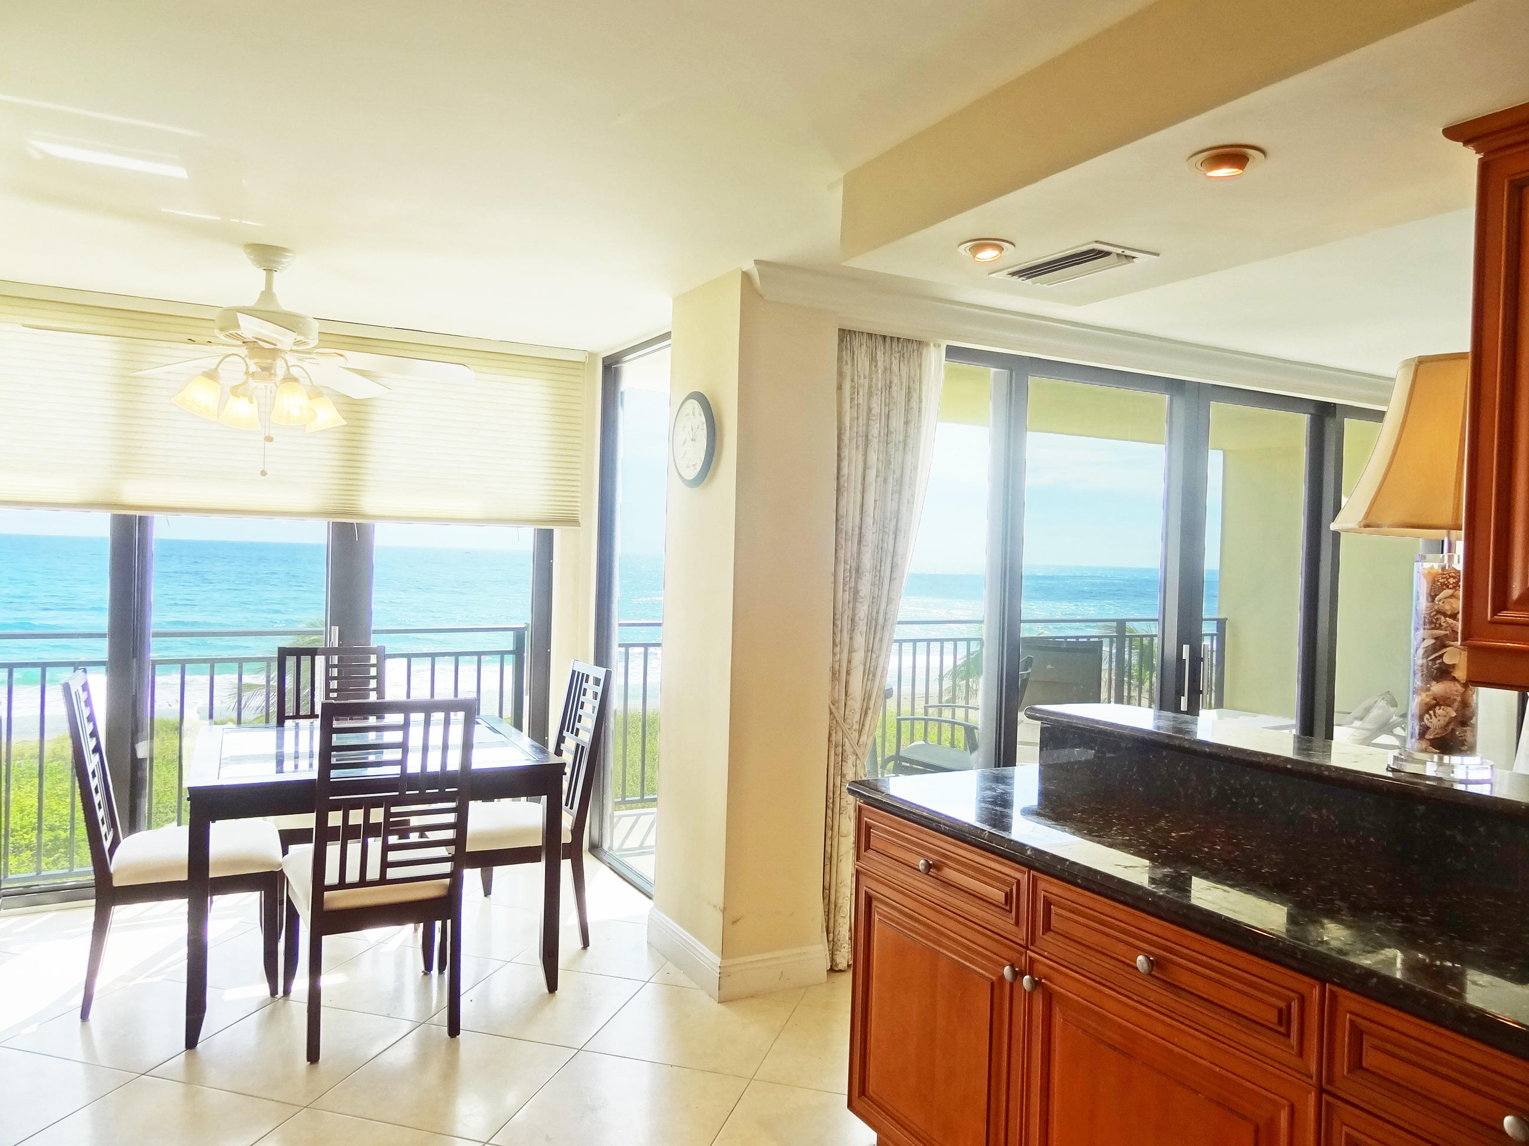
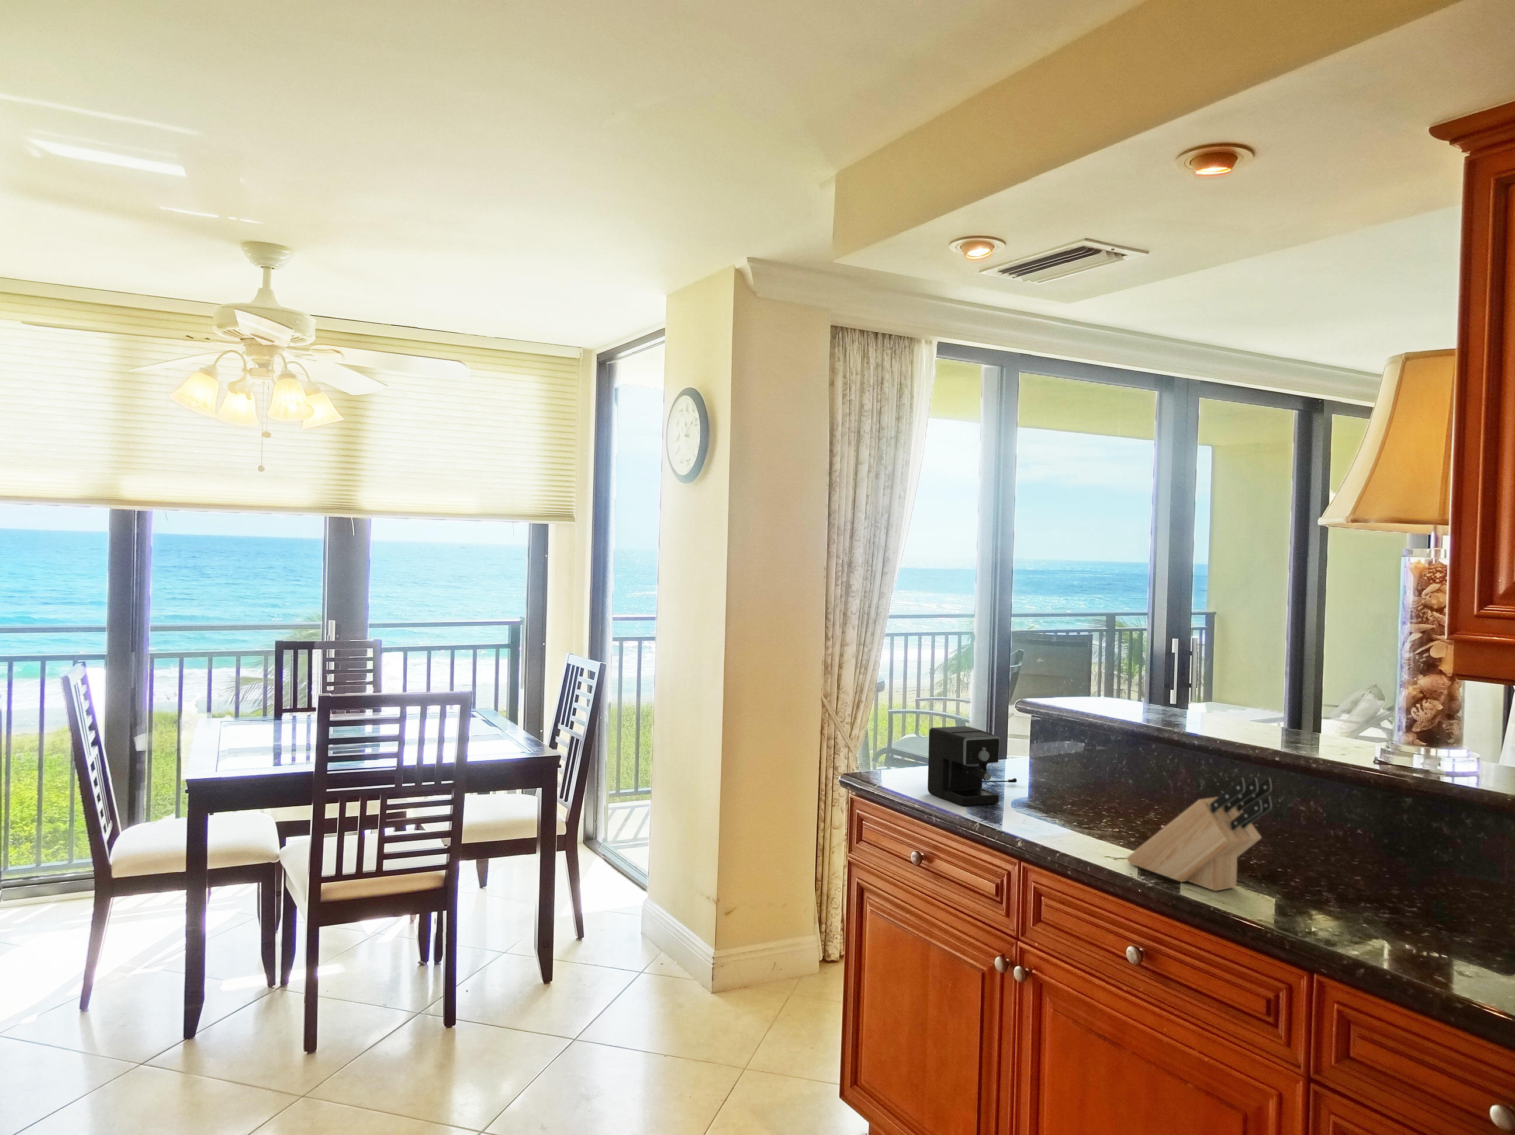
+ coffee maker [927,726,1018,806]
+ knife block [1126,777,1273,892]
